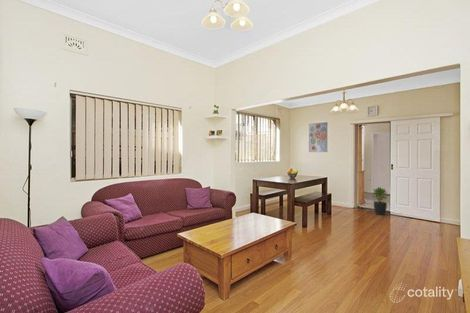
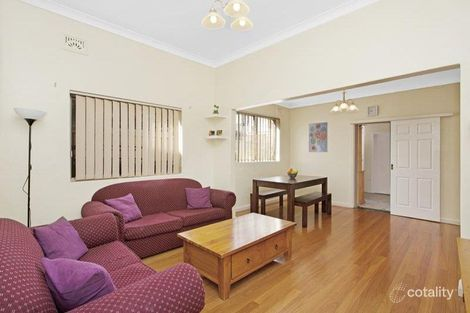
- potted plant [370,186,389,216]
